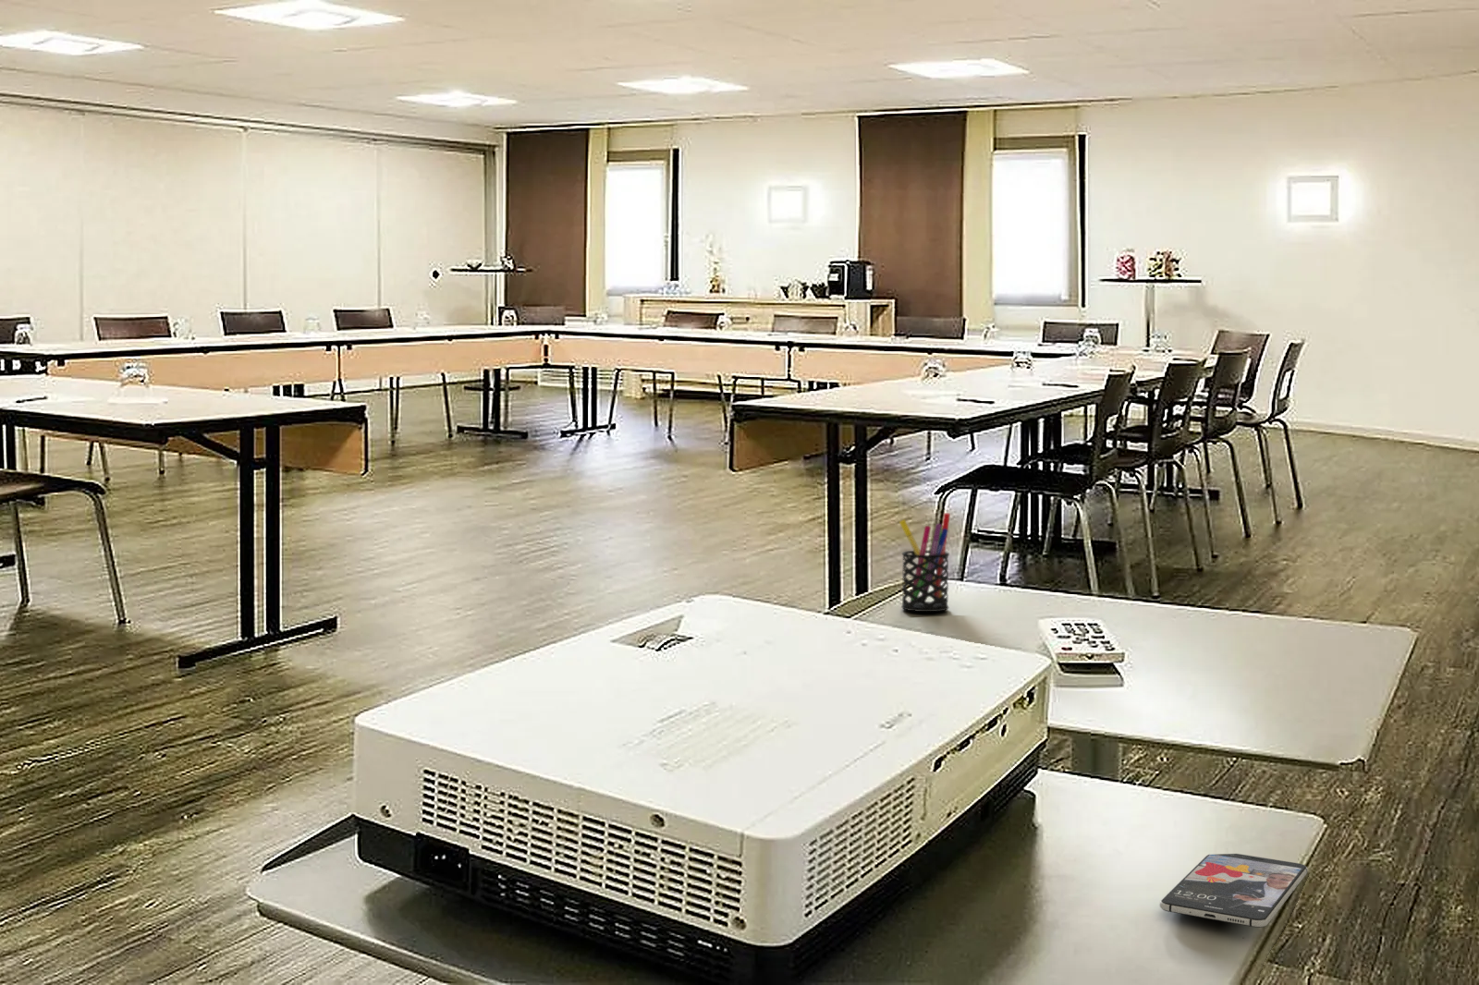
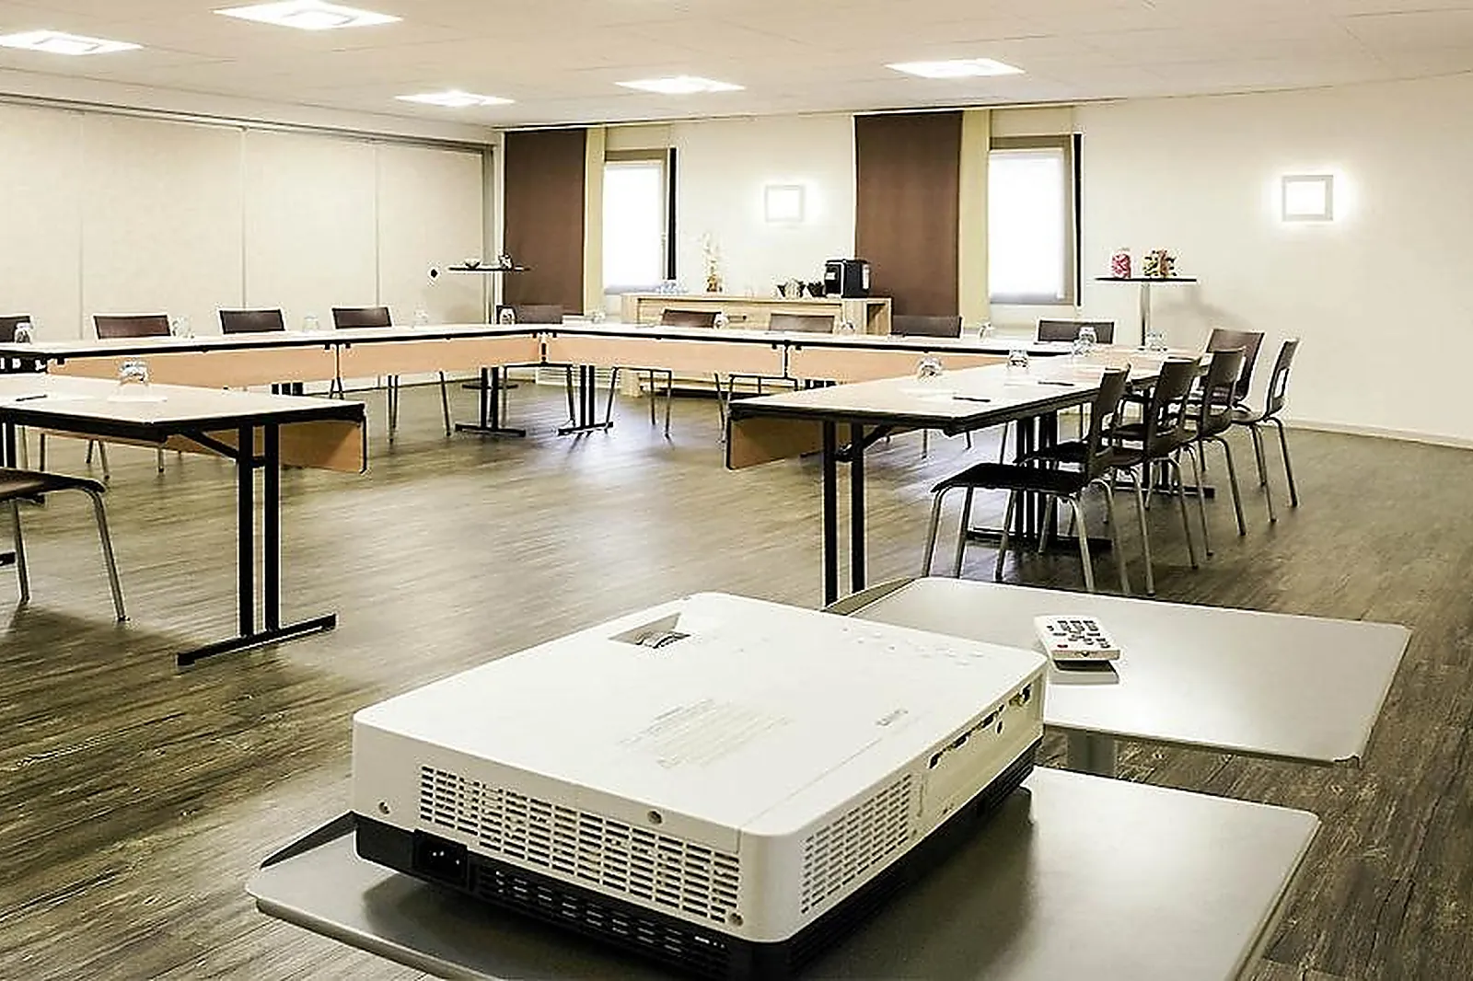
- smartphone [1158,853,1309,929]
- pen holder [898,512,951,612]
